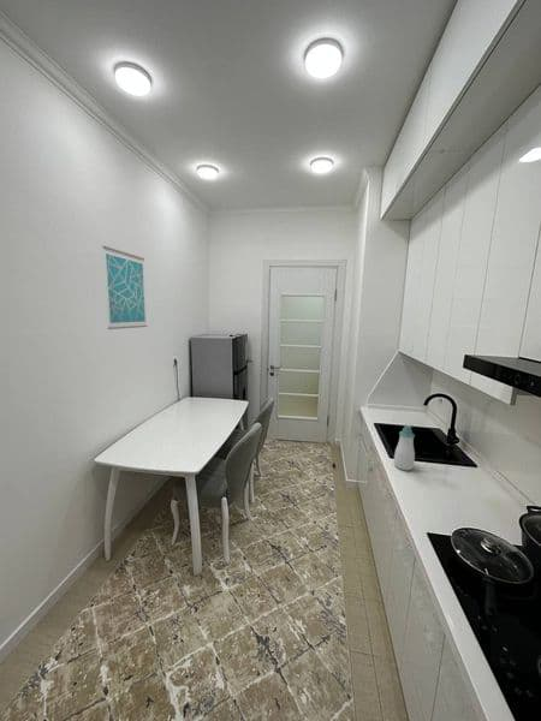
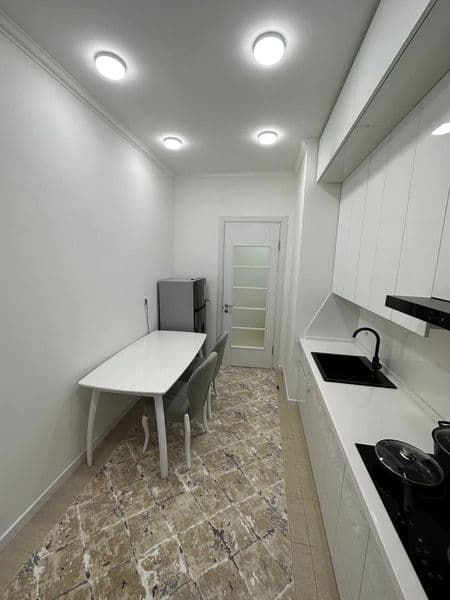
- soap bottle [393,424,416,471]
- wall art [102,245,149,330]
